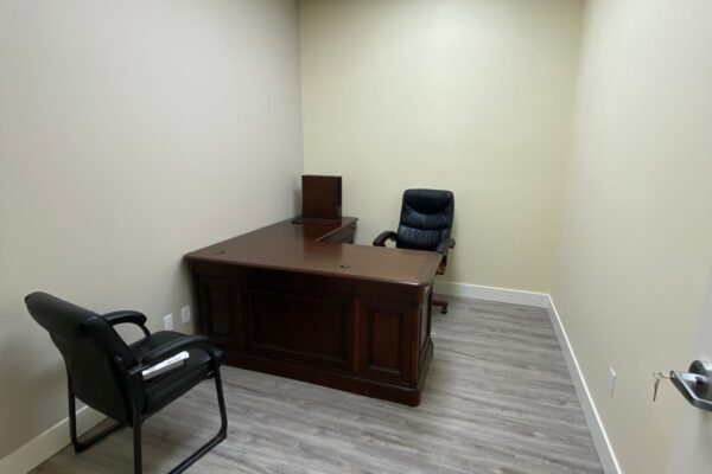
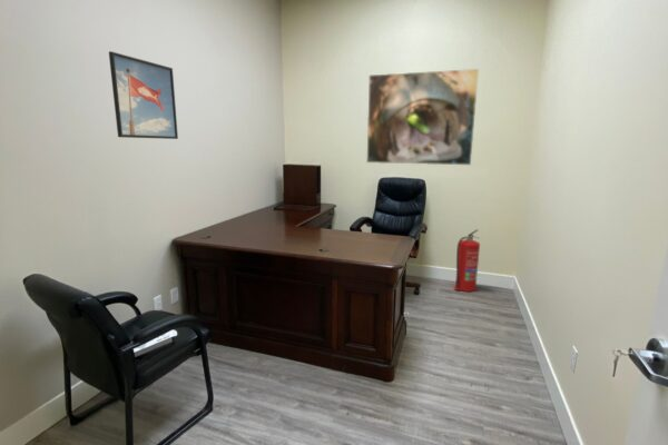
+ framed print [365,68,480,166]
+ fire extinguisher [453,228,481,293]
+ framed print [108,50,179,140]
